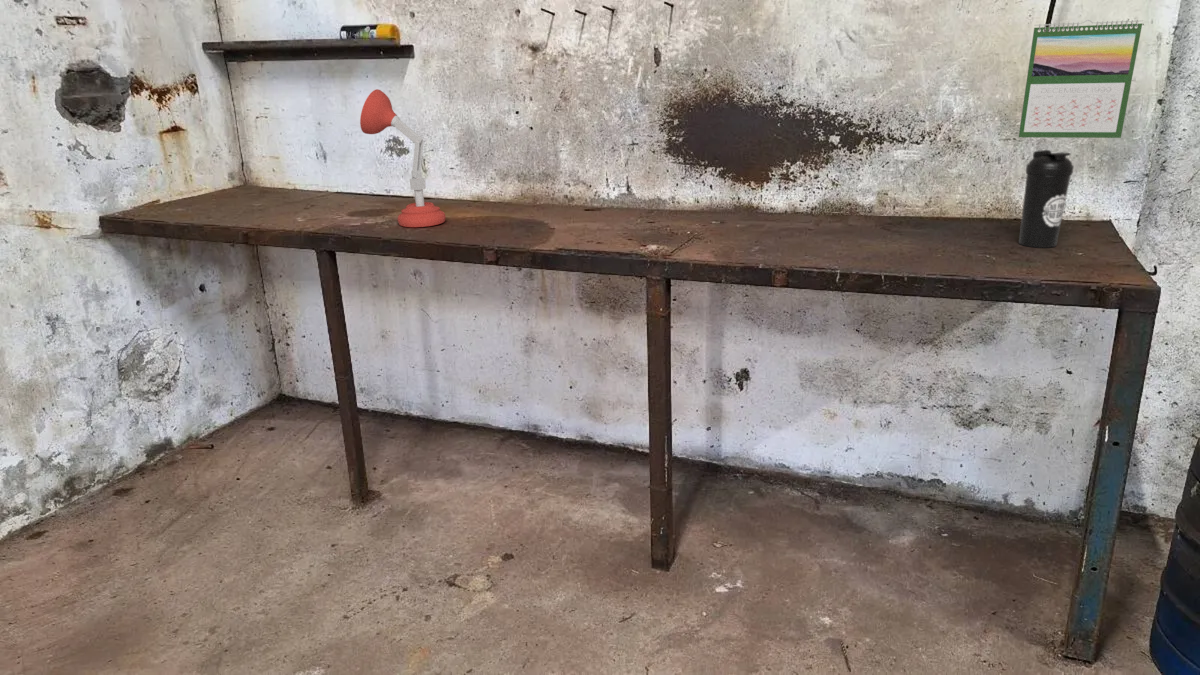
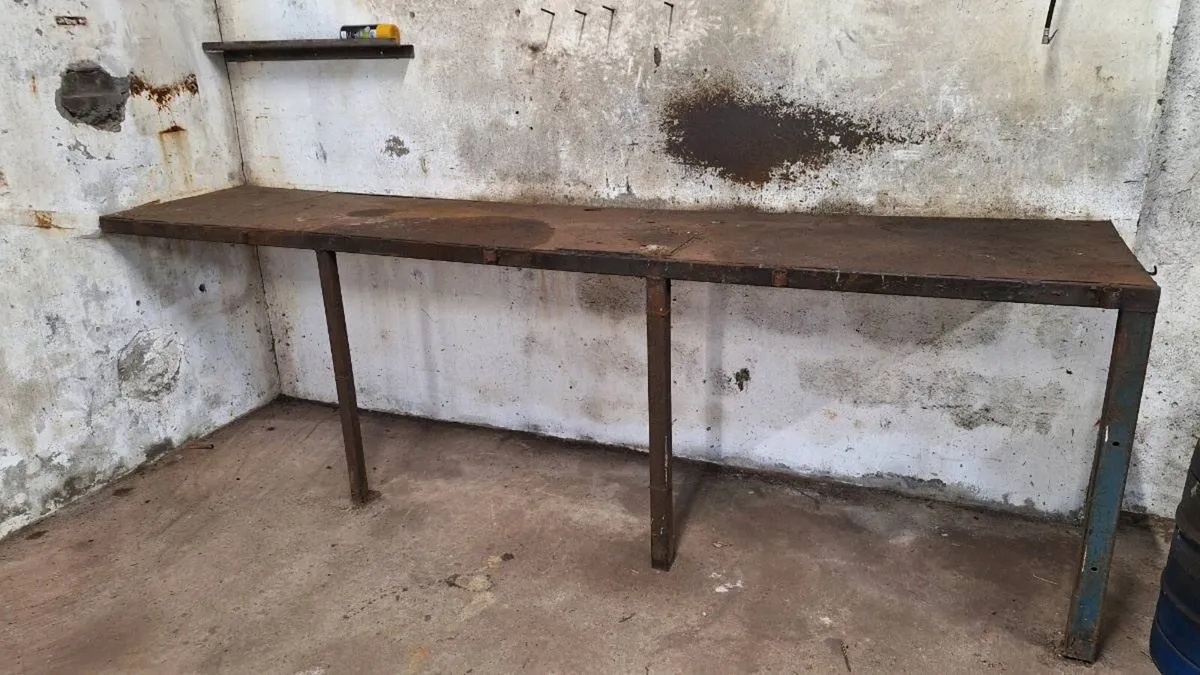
- calendar [1018,19,1144,139]
- desk lamp [359,88,446,228]
- water bottle [1018,149,1075,249]
